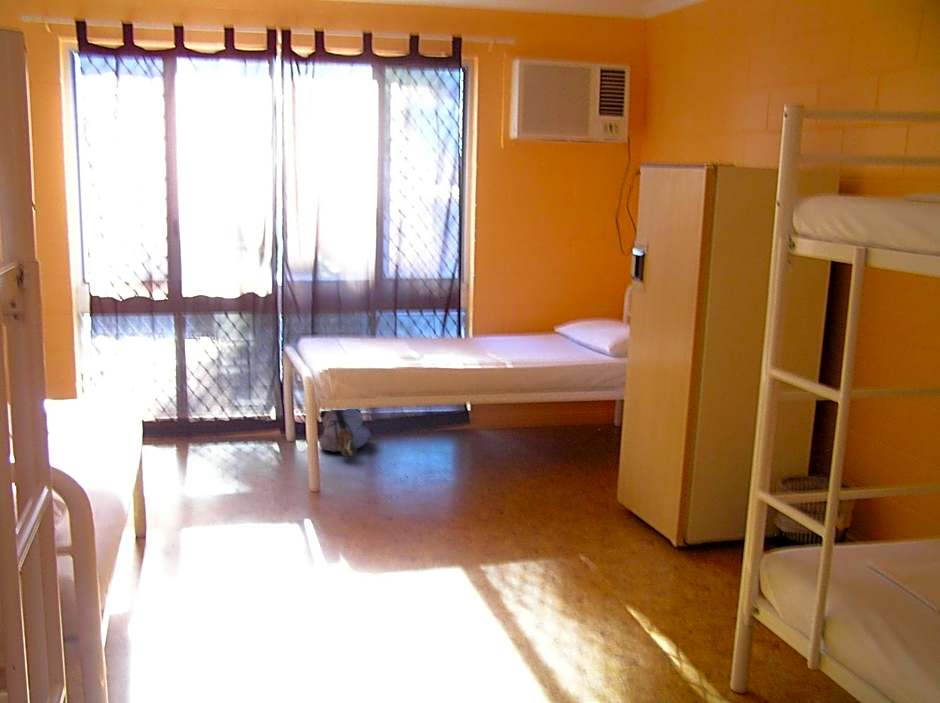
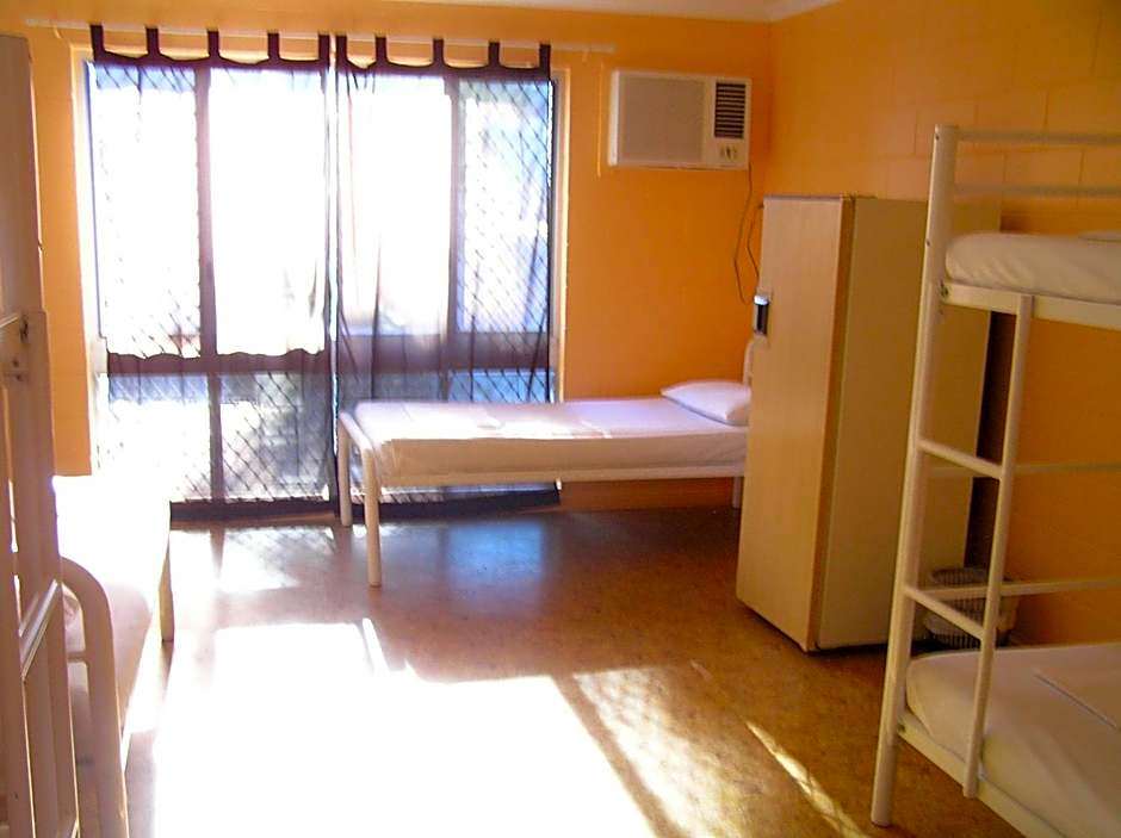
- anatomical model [319,408,372,458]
